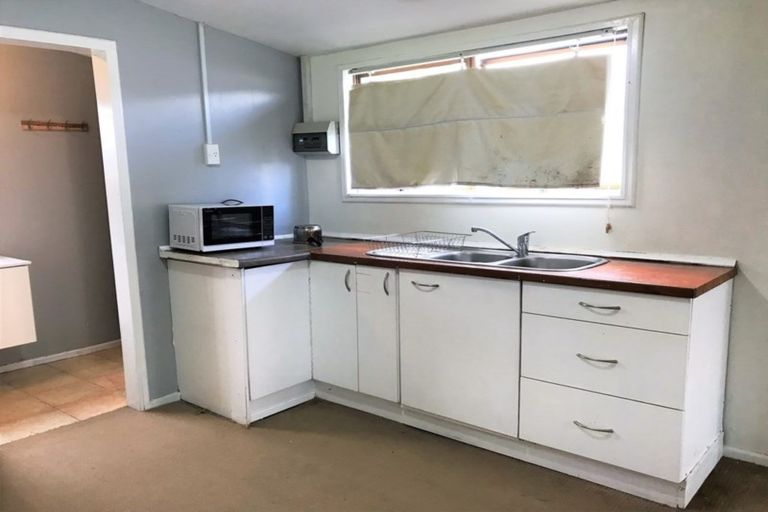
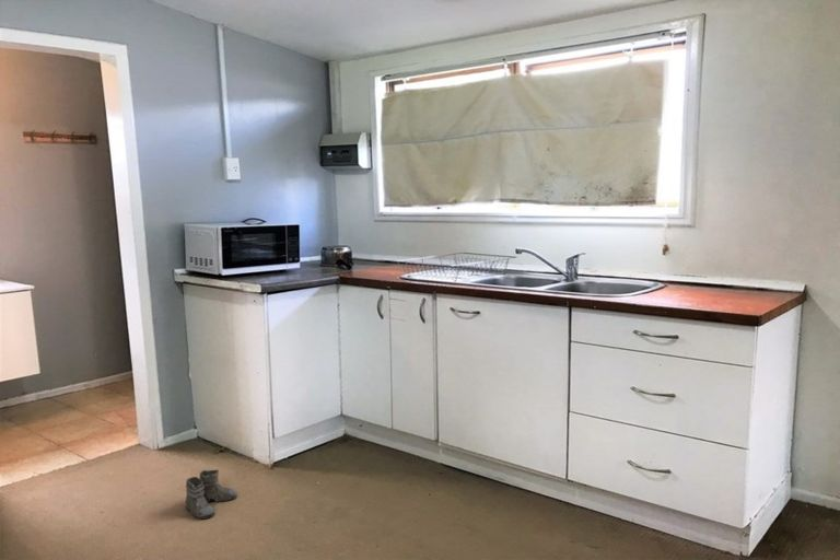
+ boots [180,468,238,520]
